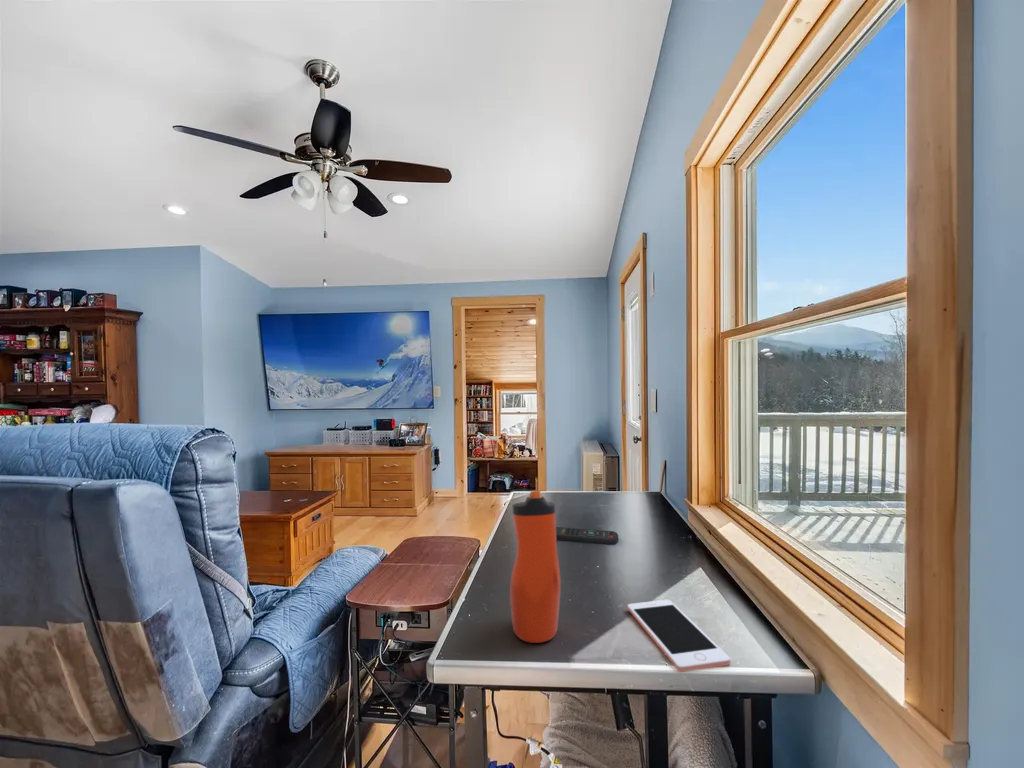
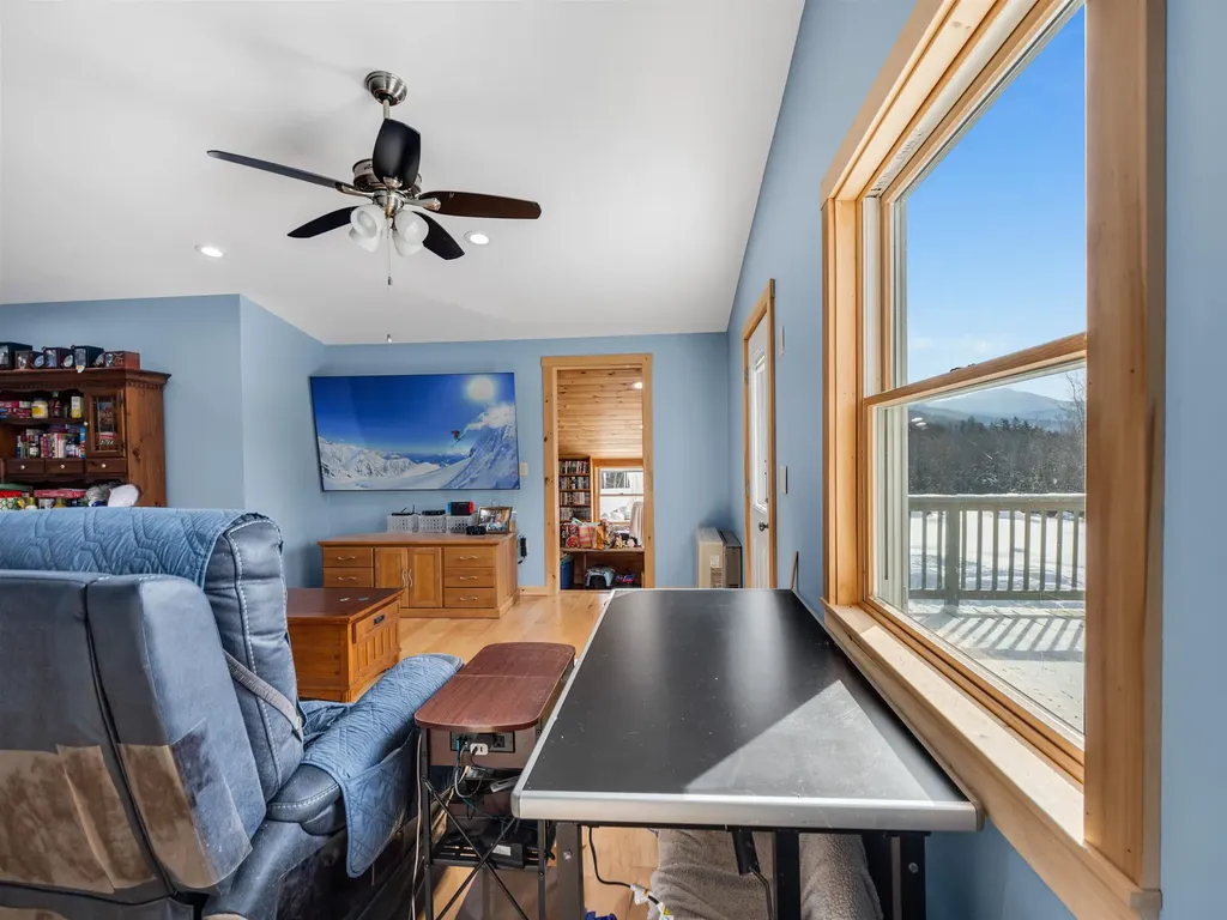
- water bottle [509,489,562,644]
- remote control [556,526,619,546]
- cell phone [627,599,731,672]
